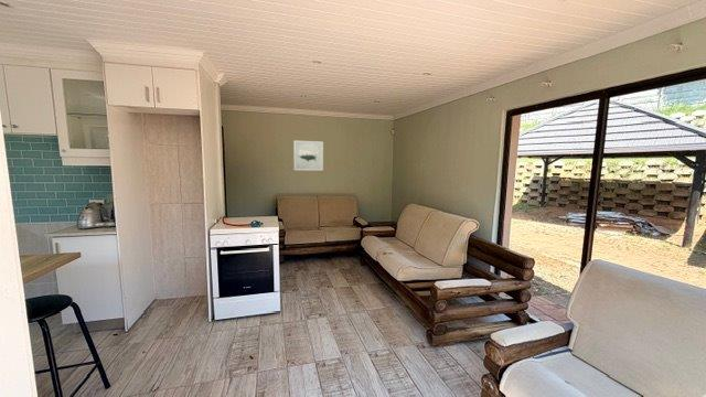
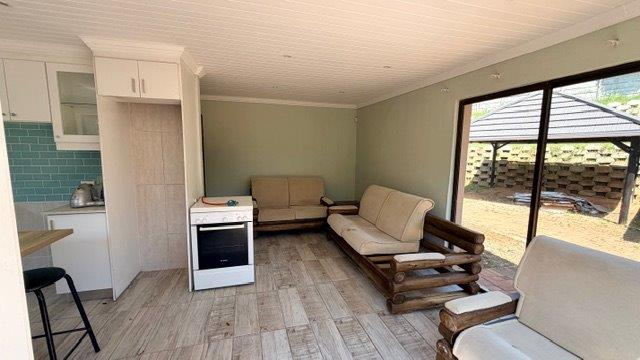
- wall art [292,140,324,172]
